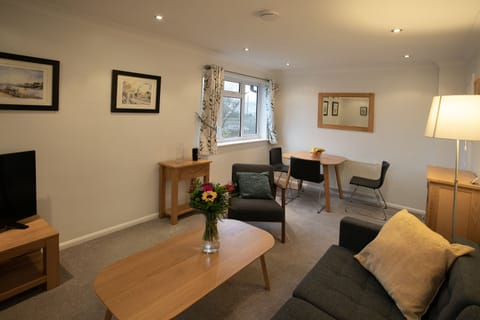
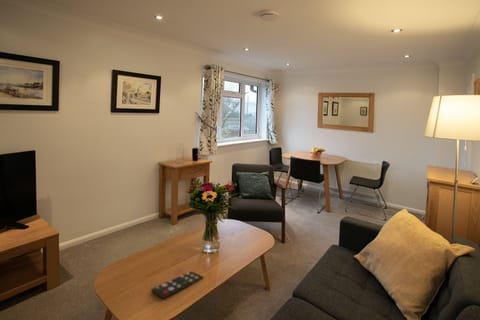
+ remote control [150,270,204,299]
